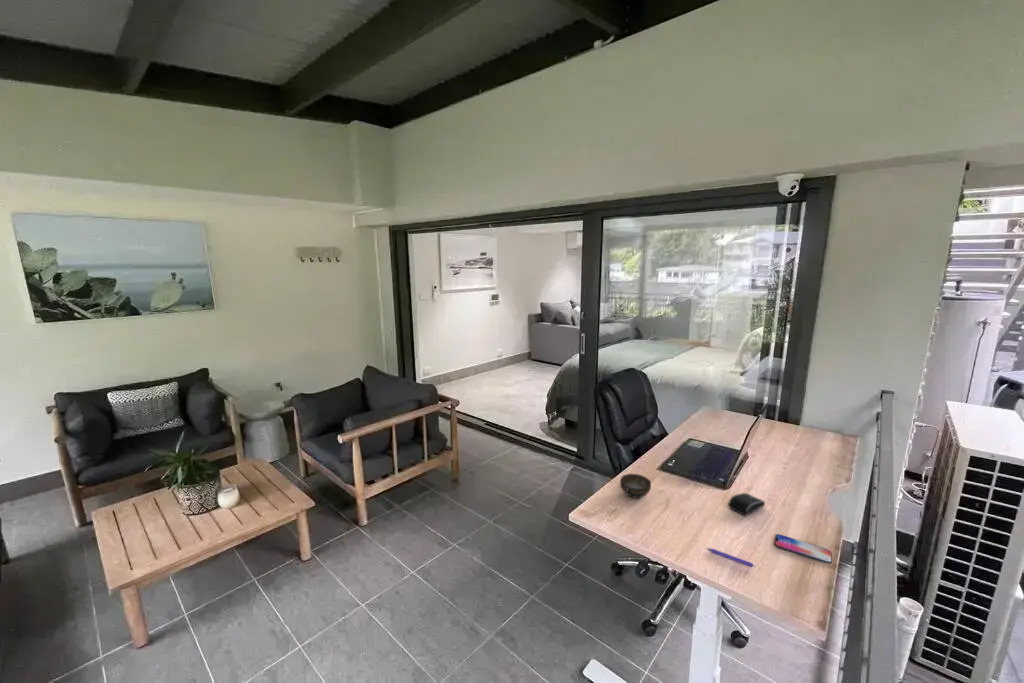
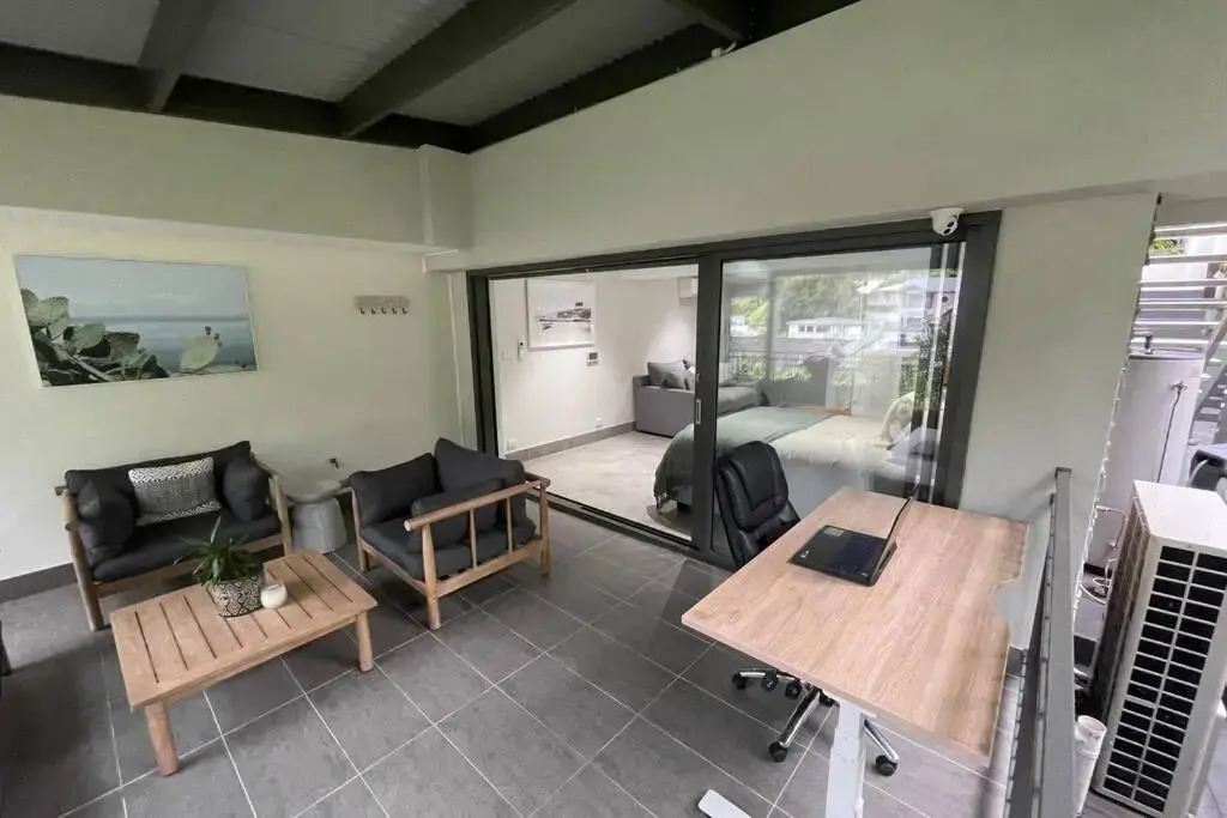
- pen [705,547,756,568]
- smartphone [774,533,833,565]
- cup [619,473,652,499]
- computer mouse [727,492,766,517]
